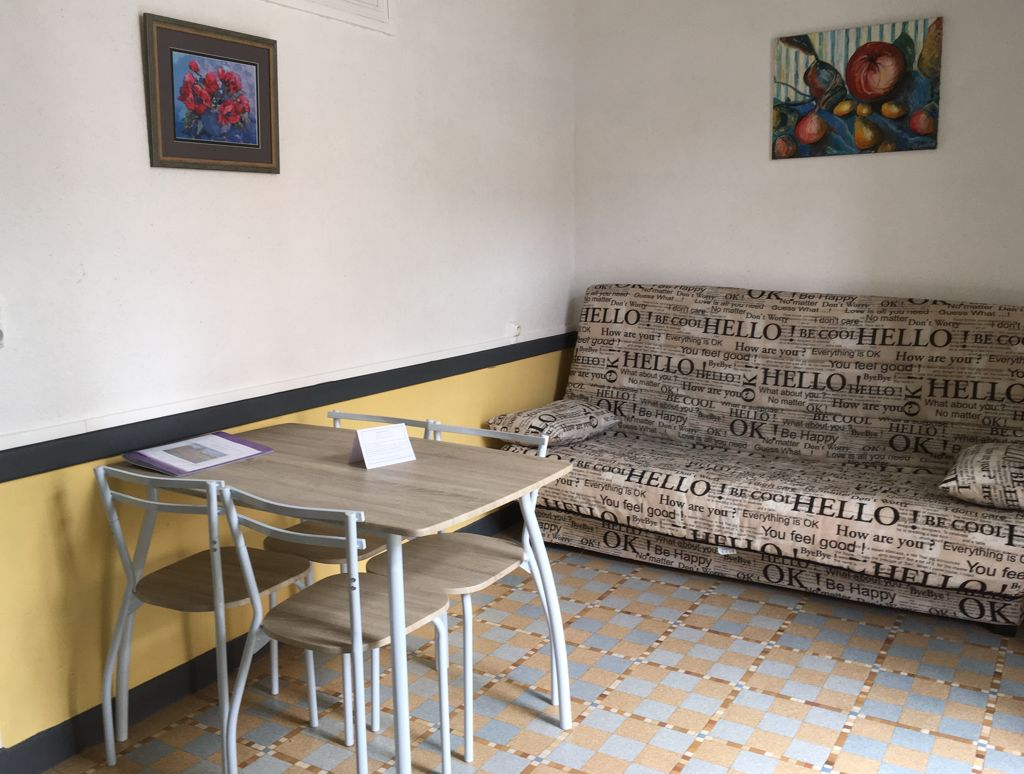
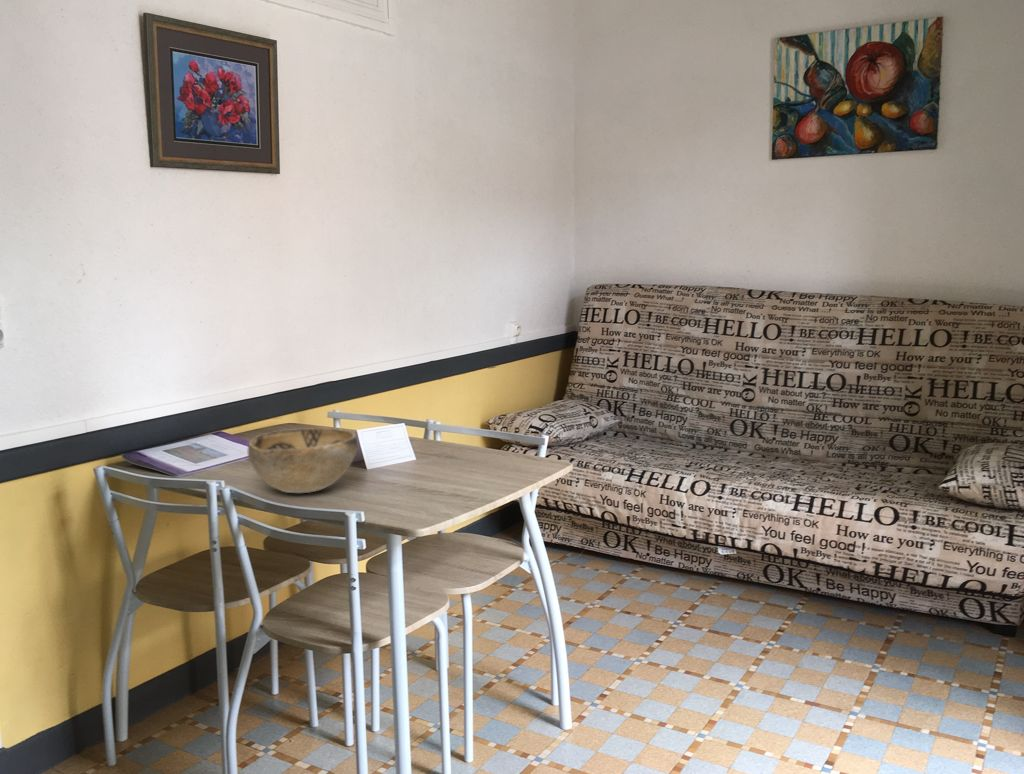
+ decorative bowl [247,427,358,494]
